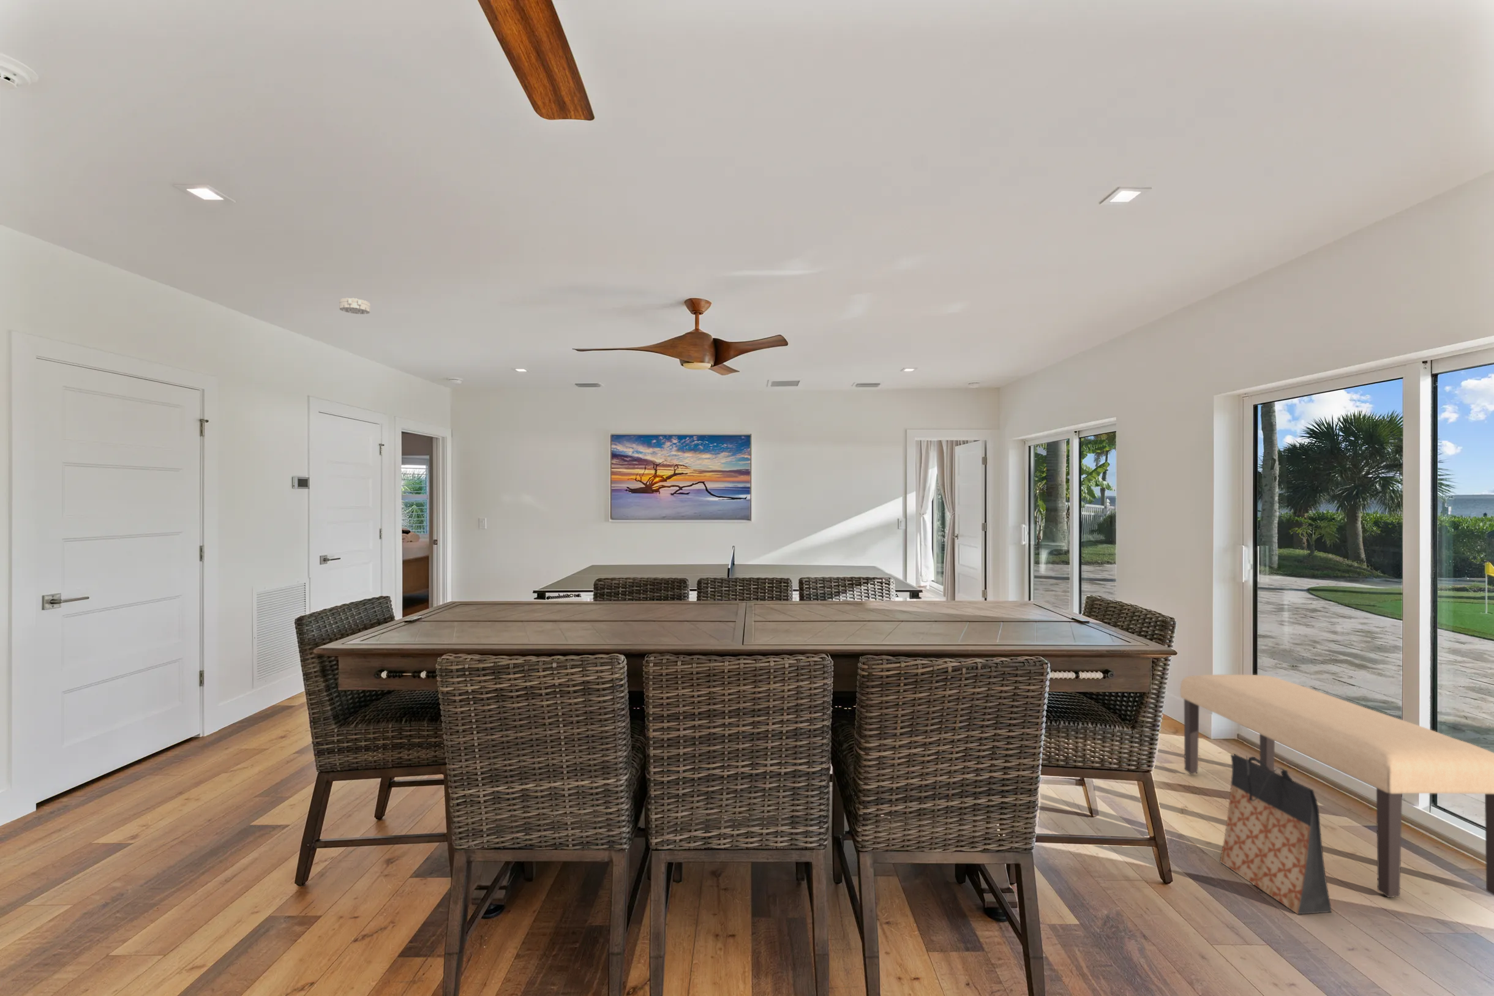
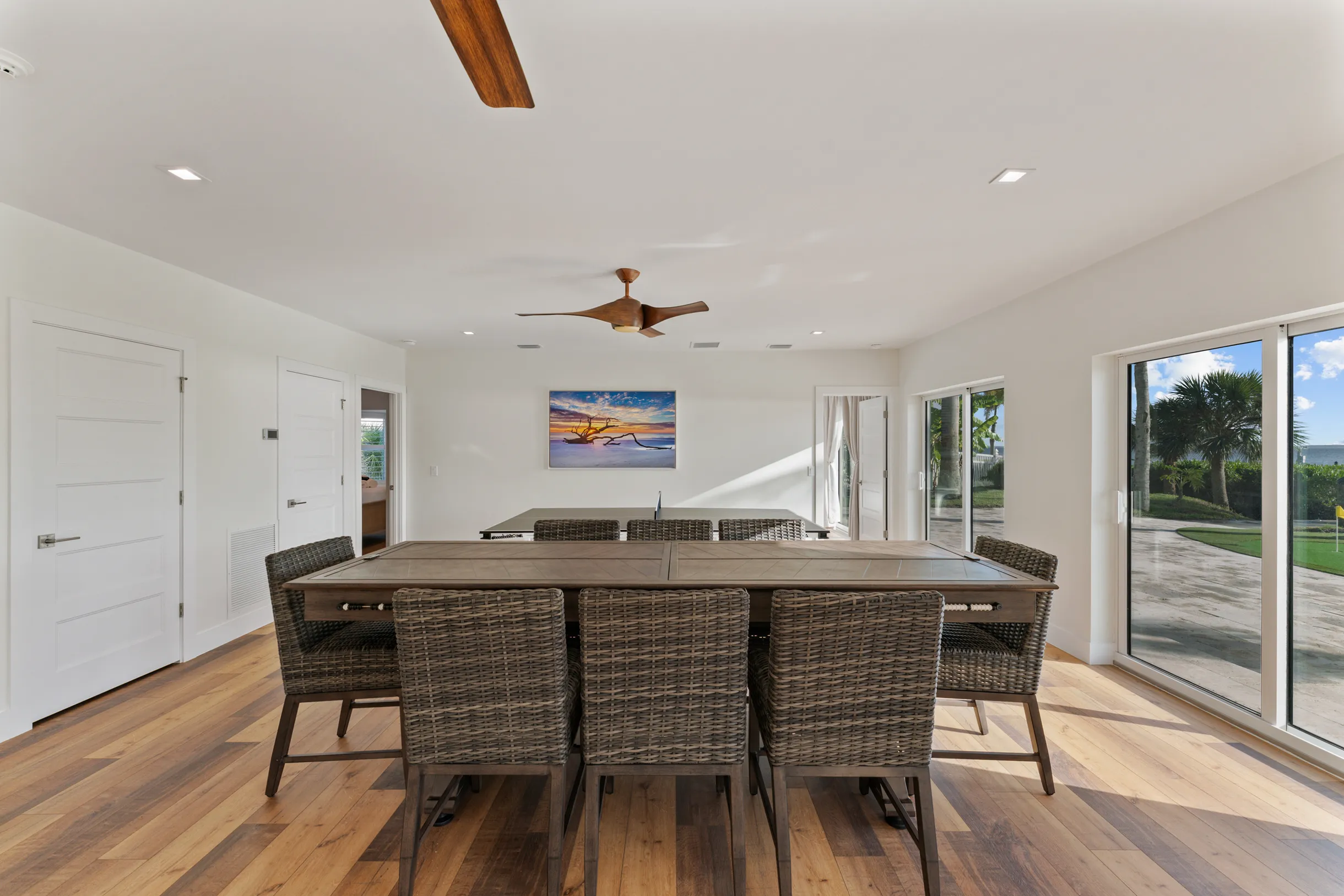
- bag [1219,753,1333,915]
- smoke detector [339,298,371,315]
- bench [1179,674,1494,898]
